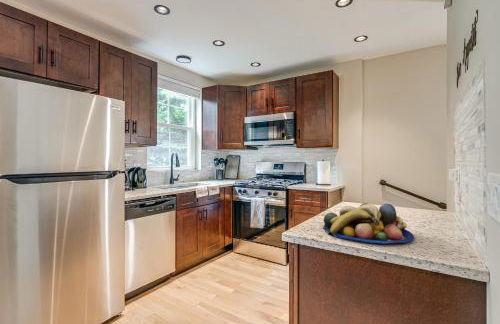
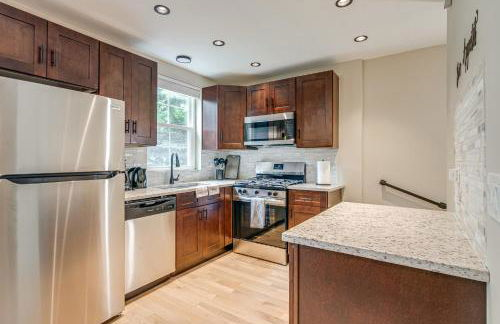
- fruit bowl [322,202,415,245]
